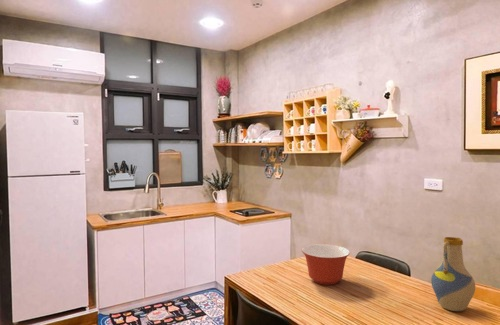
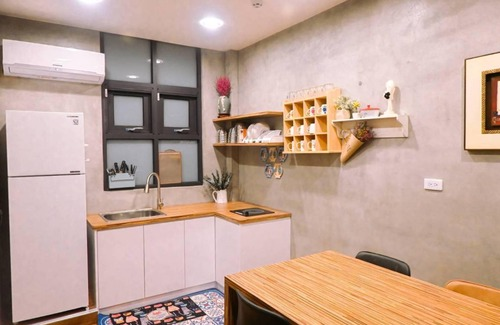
- mixing bowl [301,243,351,286]
- vase [430,236,476,312]
